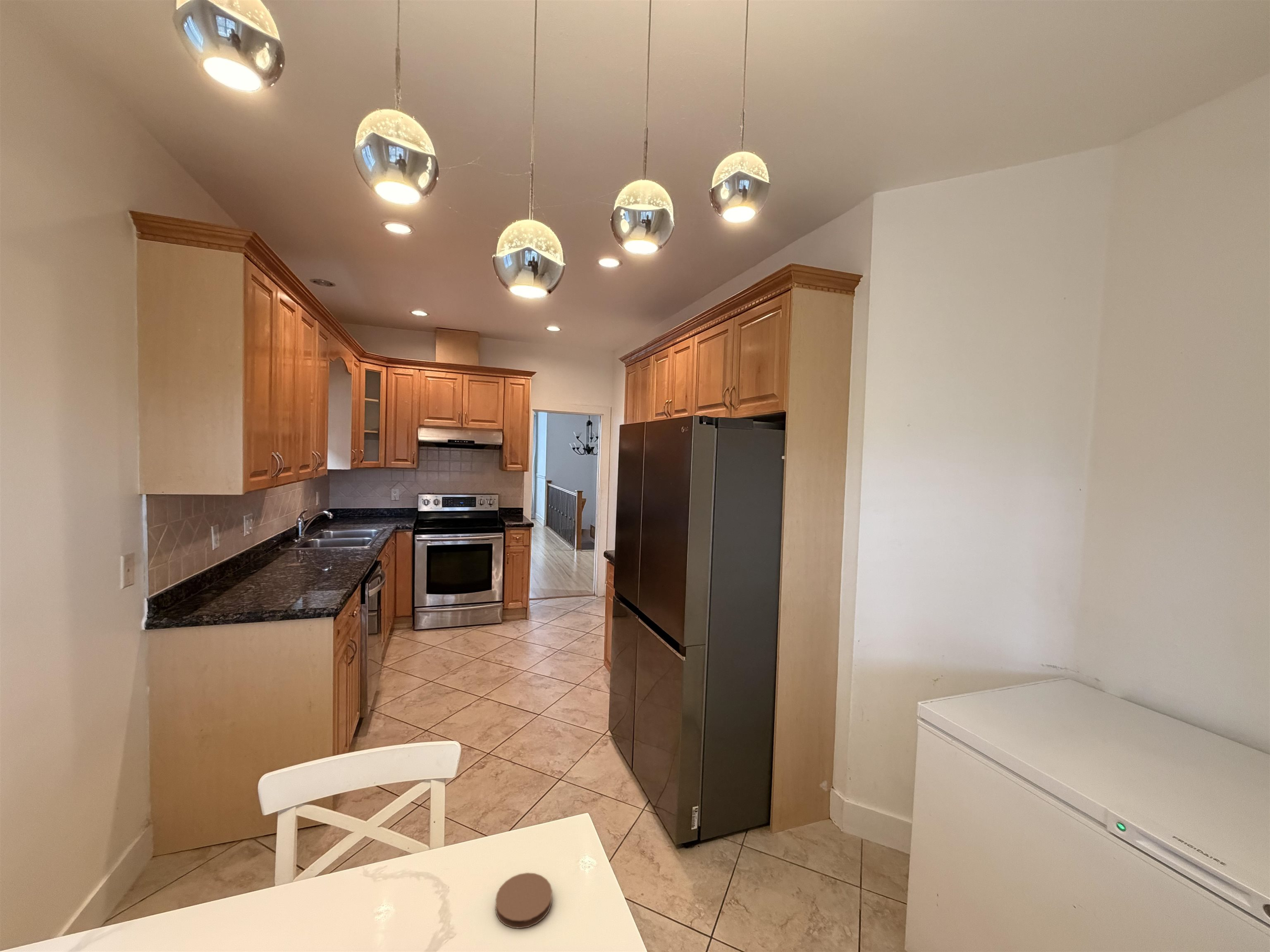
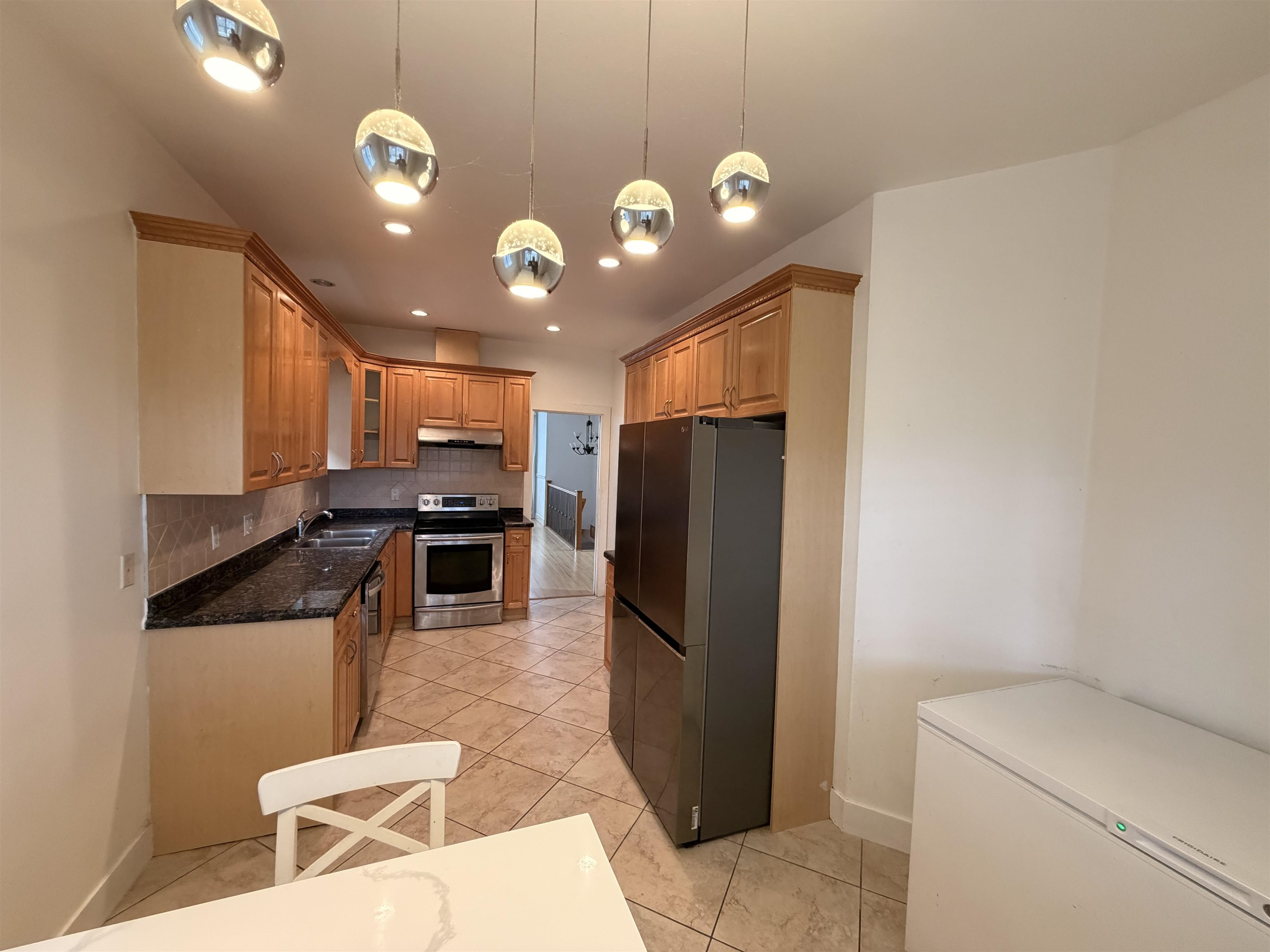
- coaster [495,872,553,929]
